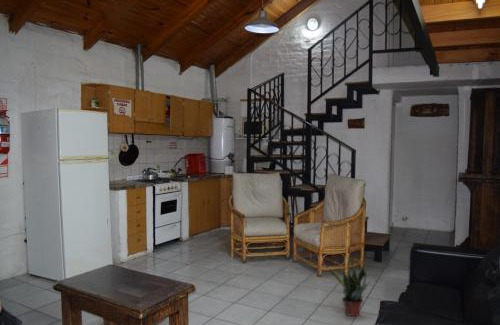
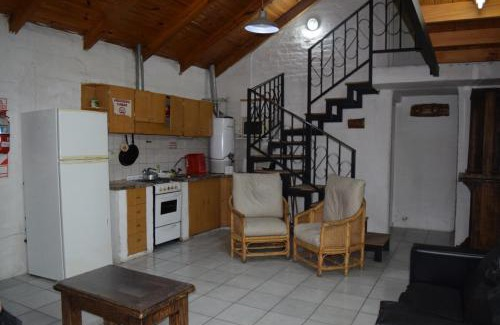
- potted plant [328,256,372,317]
